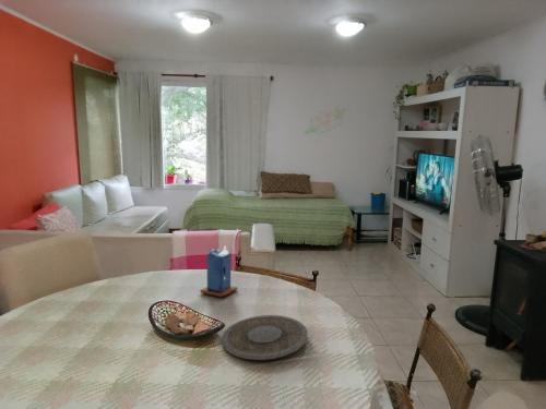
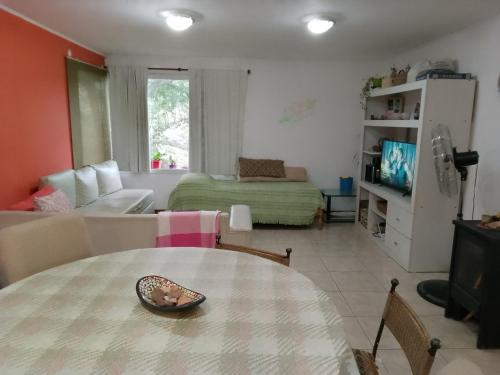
- candle [200,245,238,298]
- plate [221,314,309,361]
